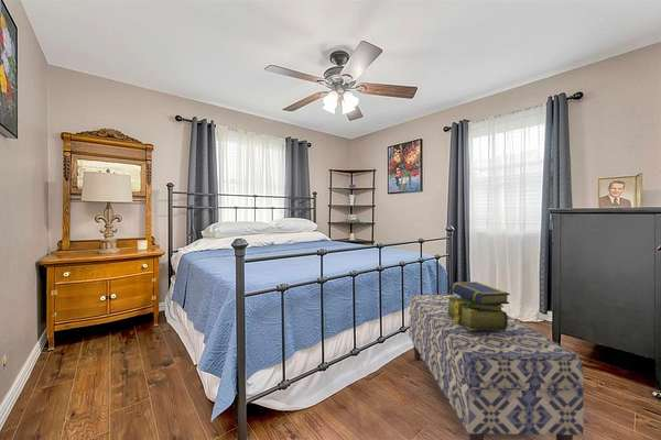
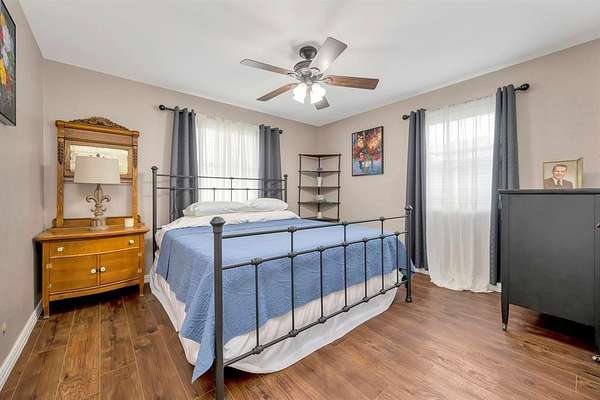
- stack of books [446,280,511,331]
- bench [408,294,585,440]
